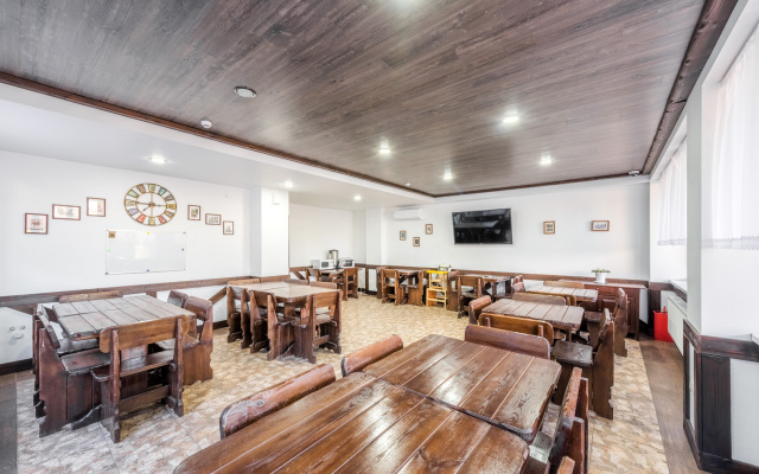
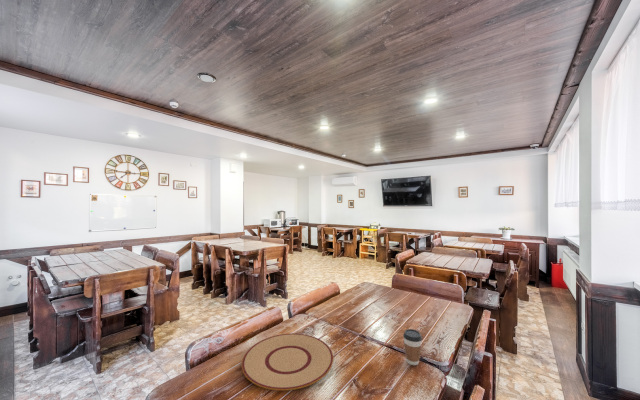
+ coffee cup [402,328,423,366]
+ plate [241,333,334,391]
